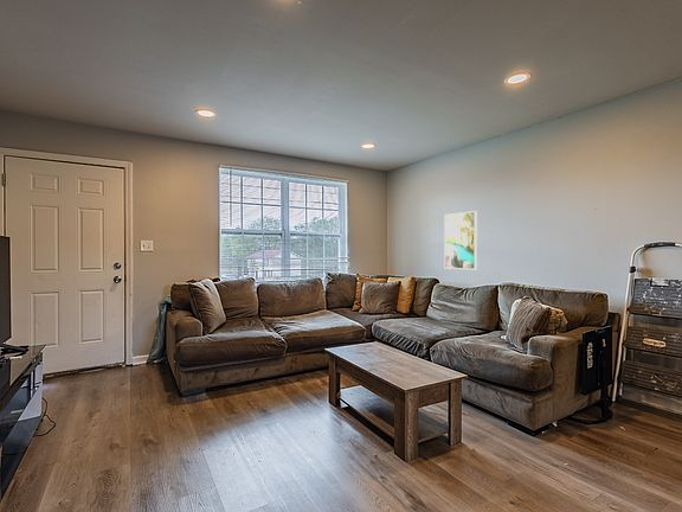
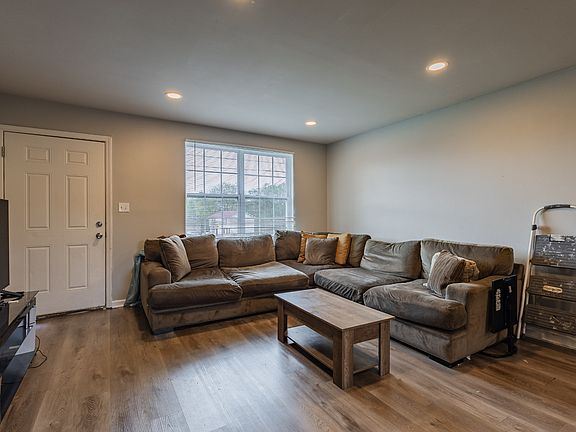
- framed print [443,210,478,270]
